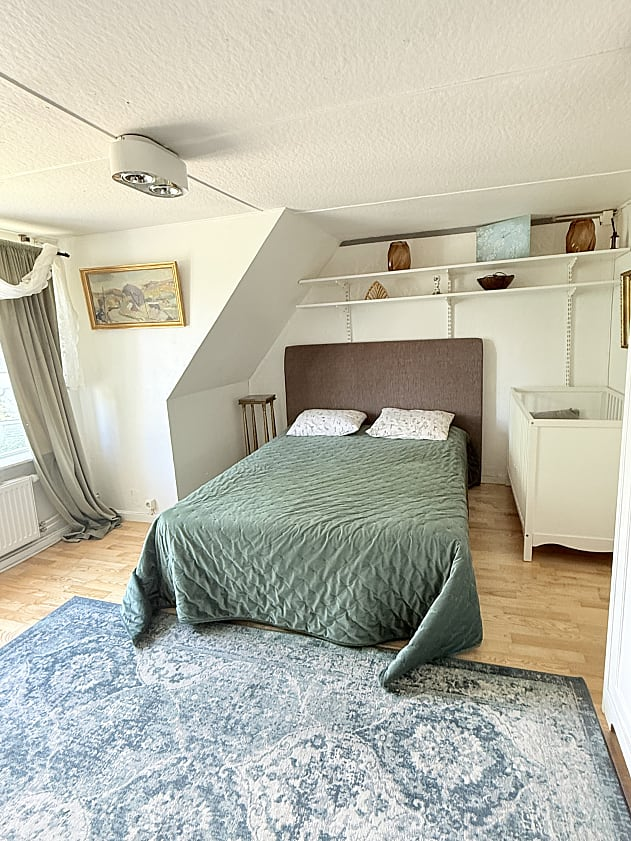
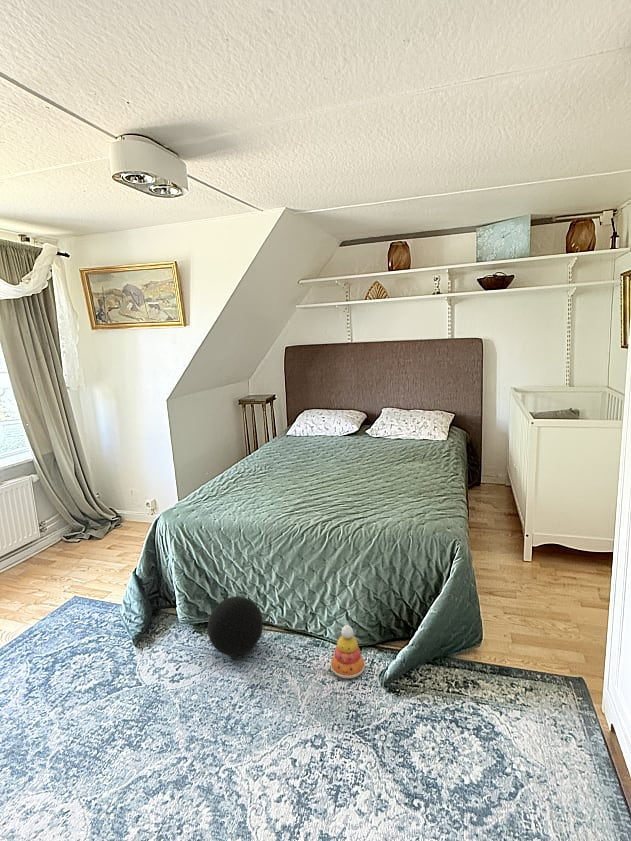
+ ball [207,595,264,657]
+ stacking toy [330,624,366,679]
